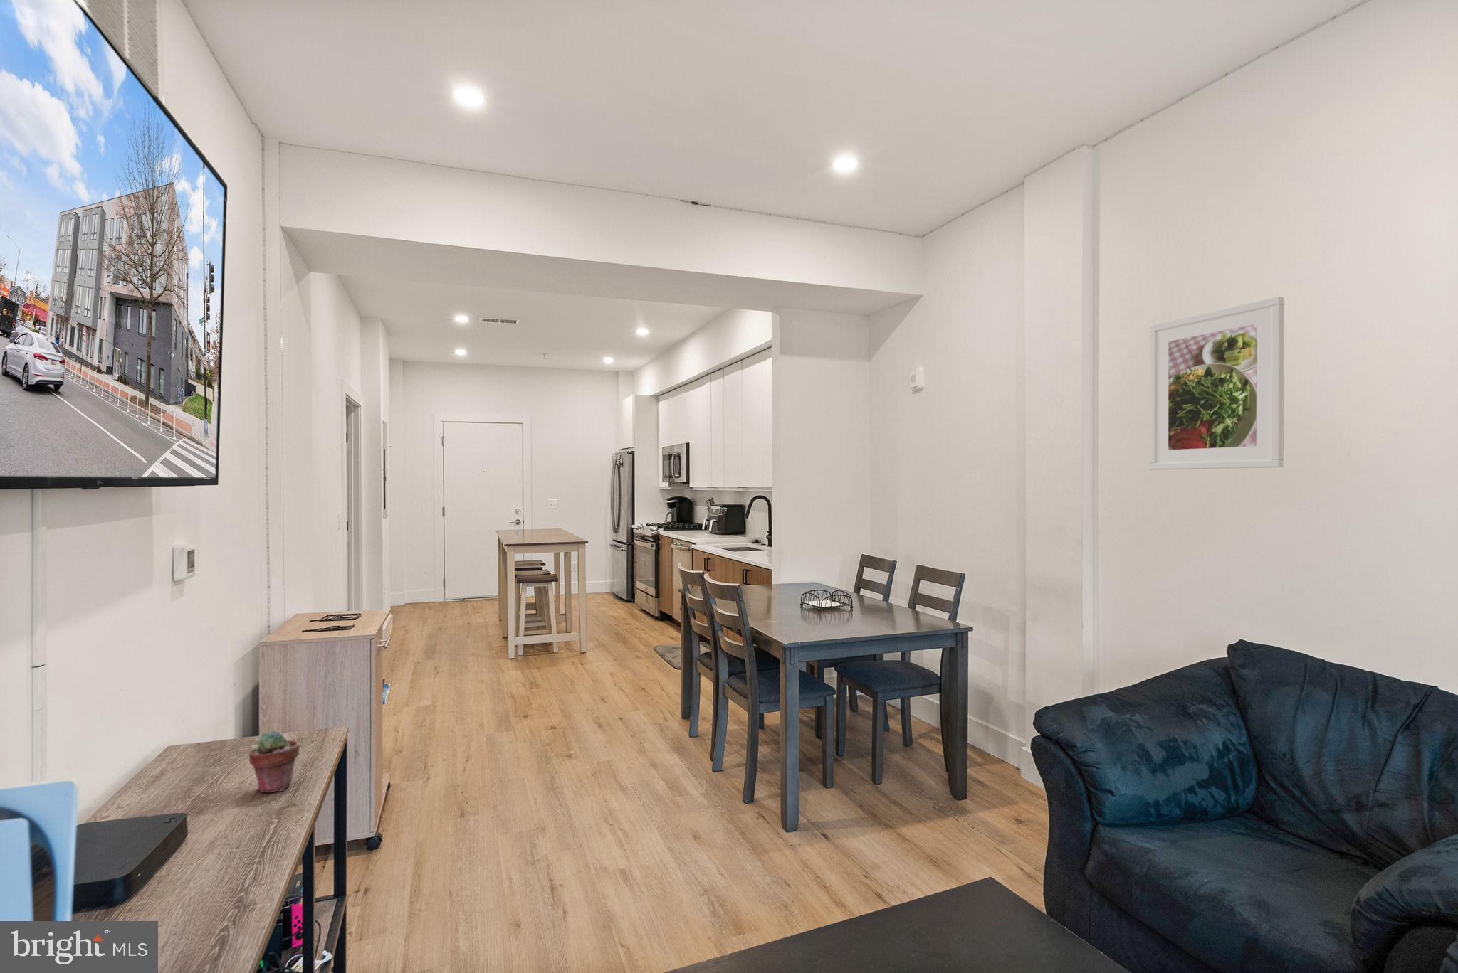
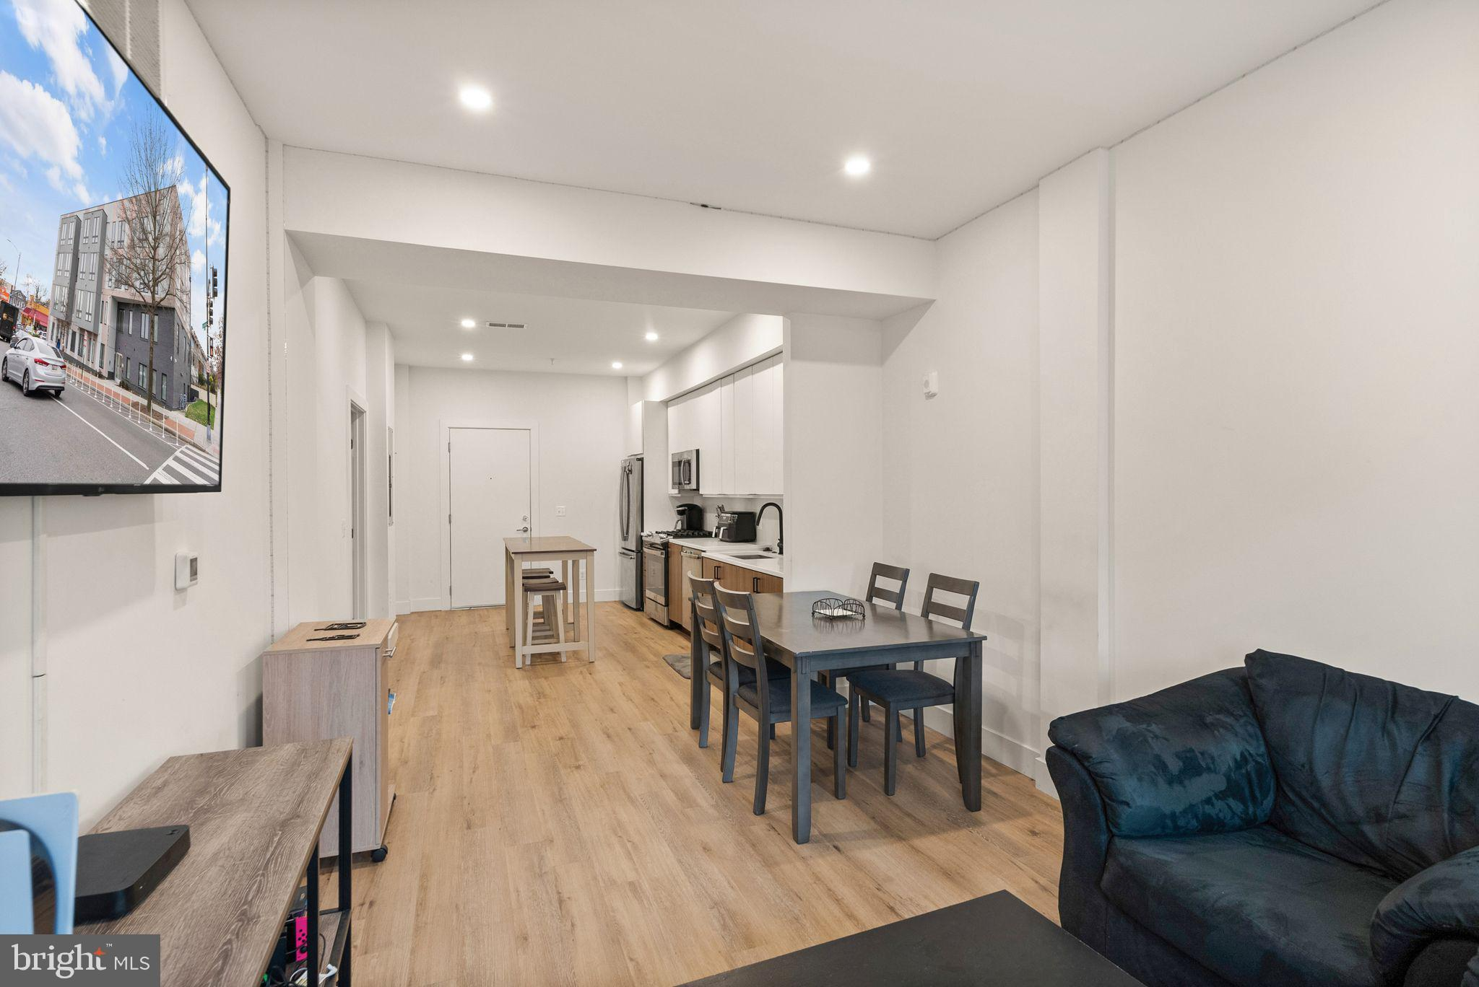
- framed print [1149,295,1284,471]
- potted succulent [248,730,300,793]
